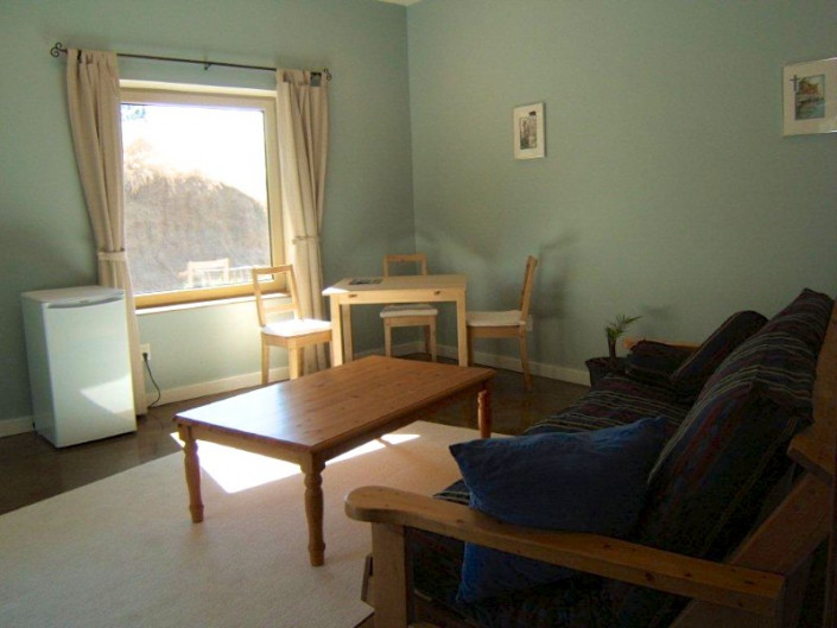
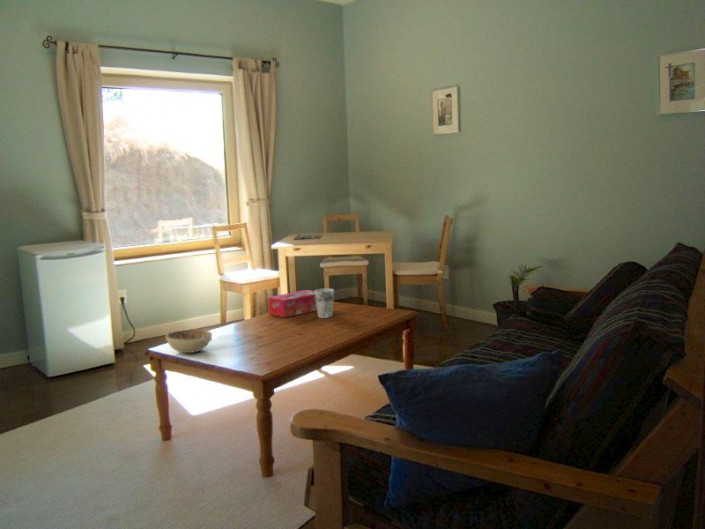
+ cup [314,288,335,319]
+ decorative bowl [165,329,213,354]
+ tissue box [267,289,317,318]
